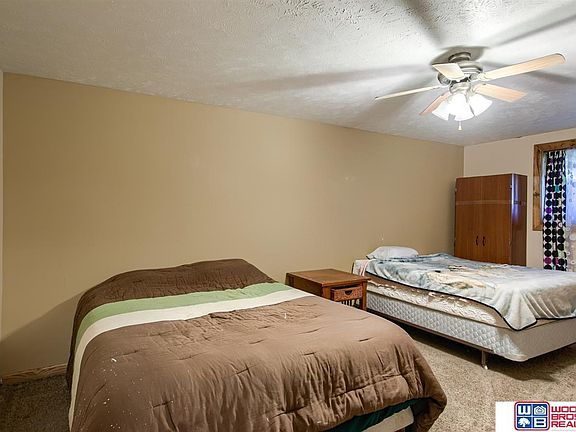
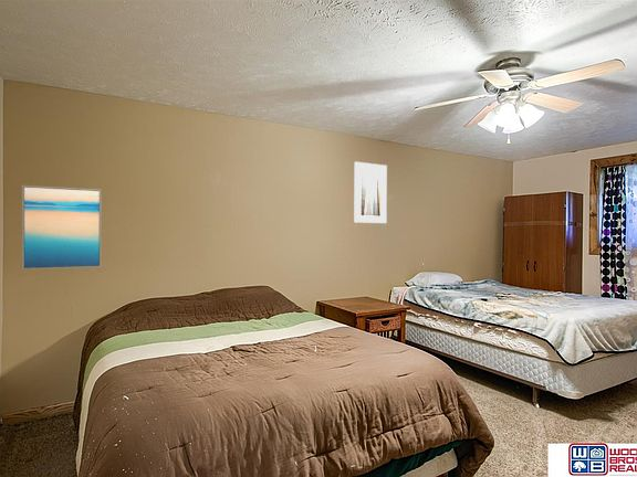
+ wall art [21,184,102,271]
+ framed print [353,161,388,224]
